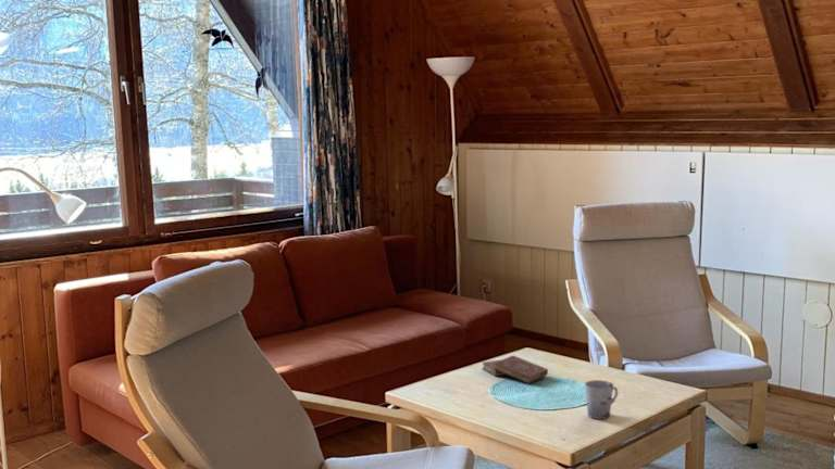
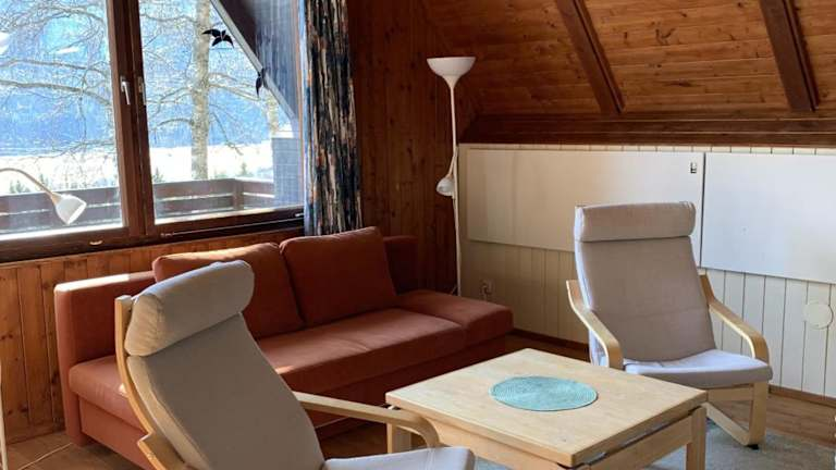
- cup [584,379,619,420]
- book [481,354,549,384]
